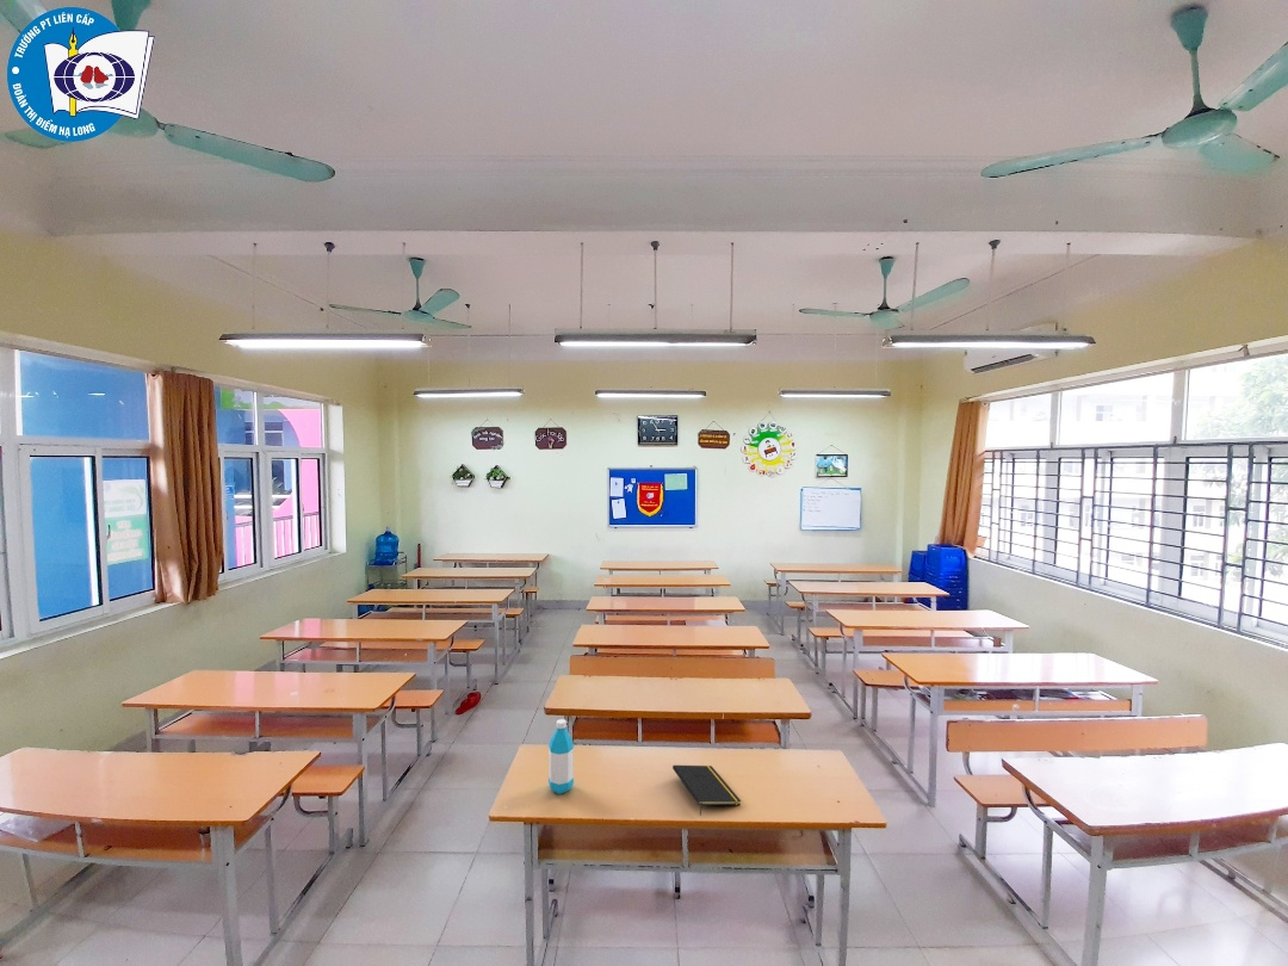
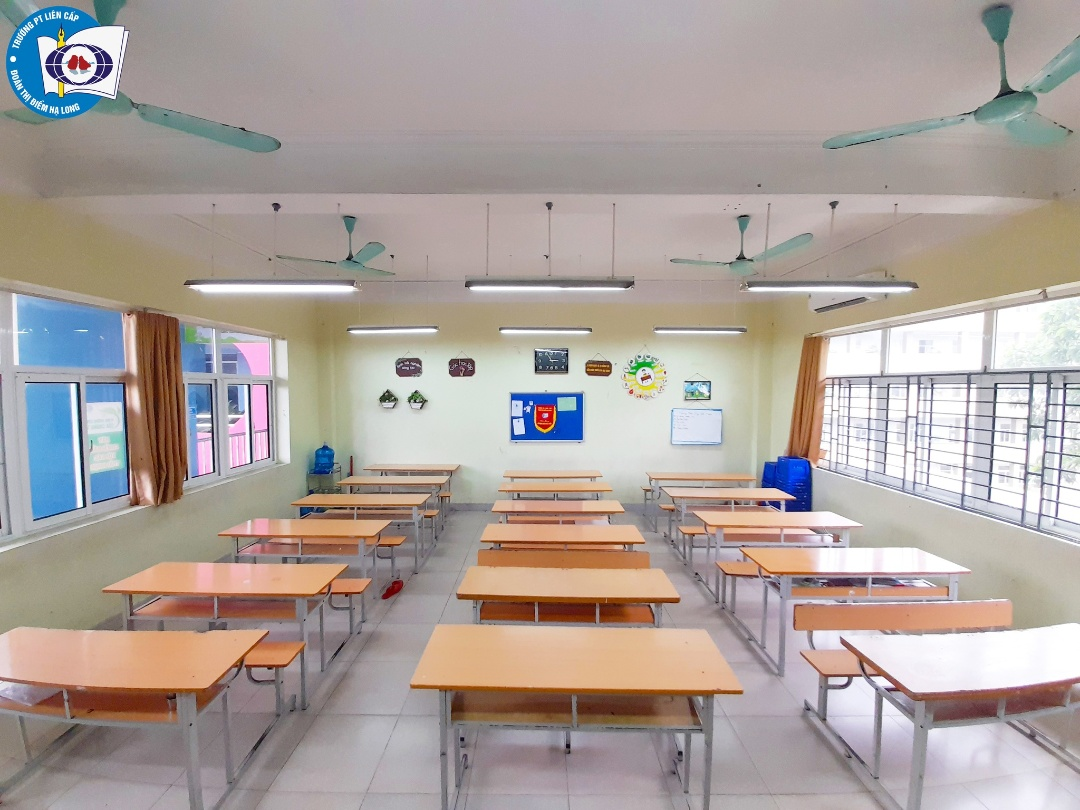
- notepad [671,764,742,817]
- water bottle [547,718,575,795]
